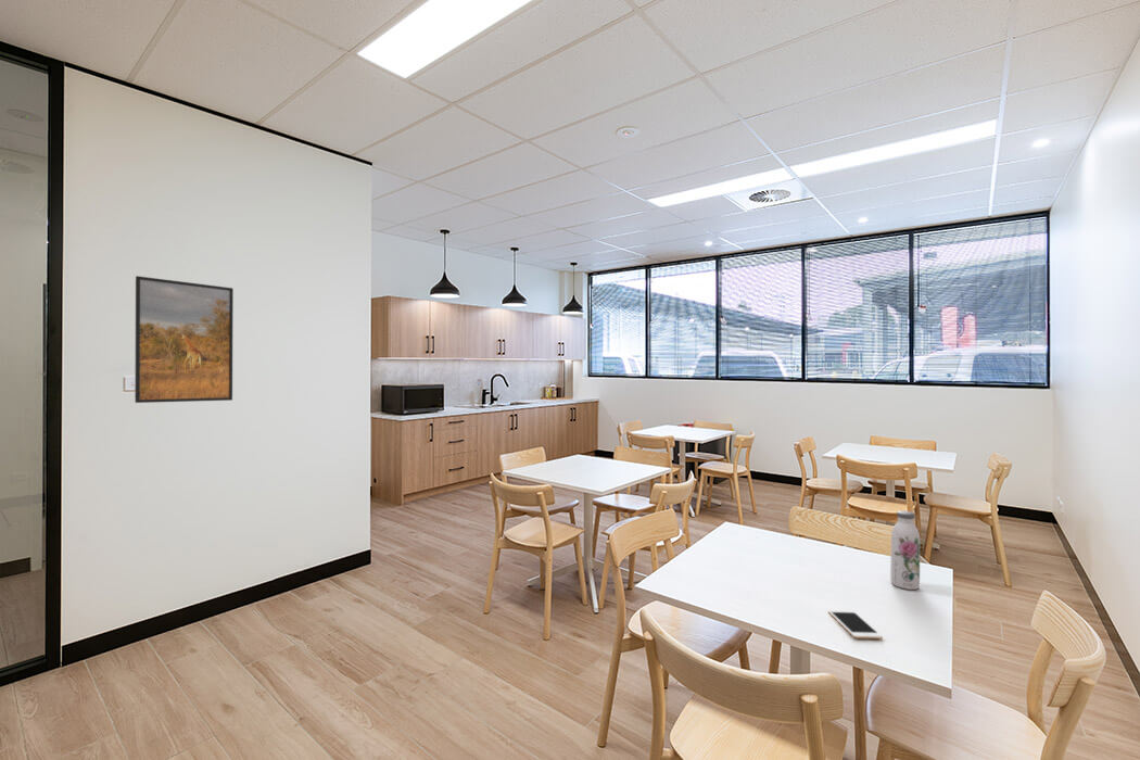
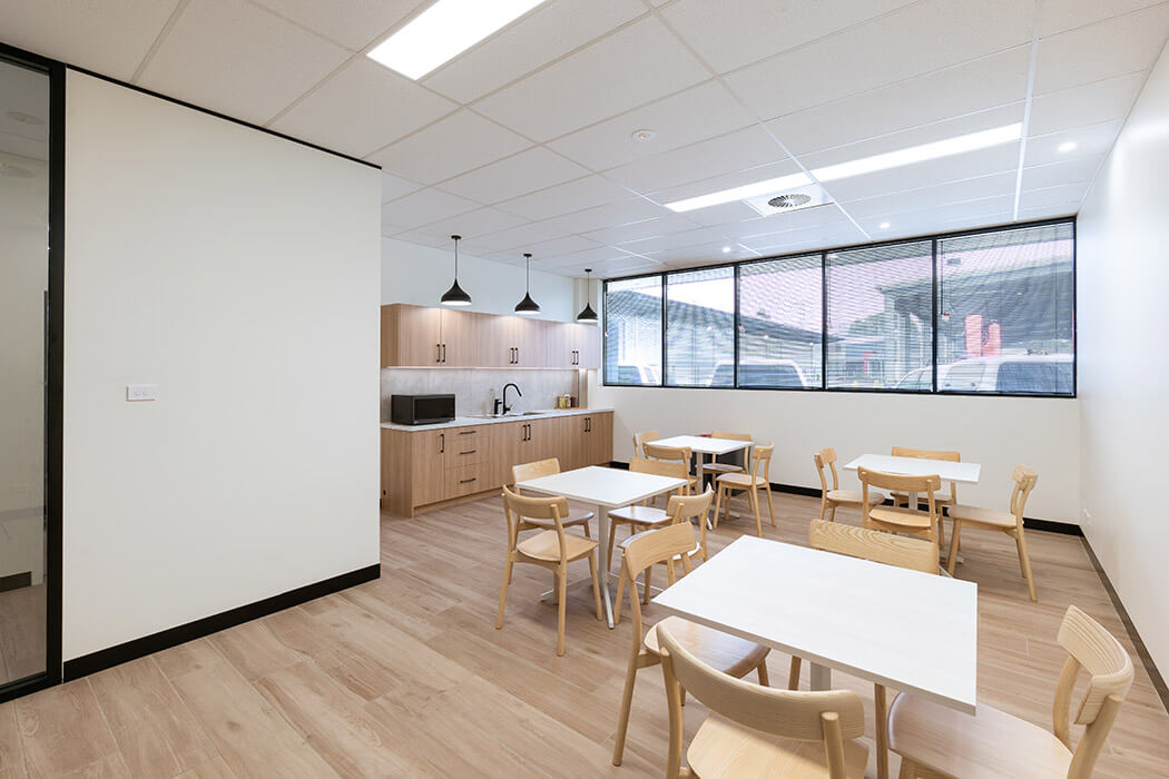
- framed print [134,275,235,404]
- cell phone [827,609,884,639]
- water bottle [889,510,921,591]
